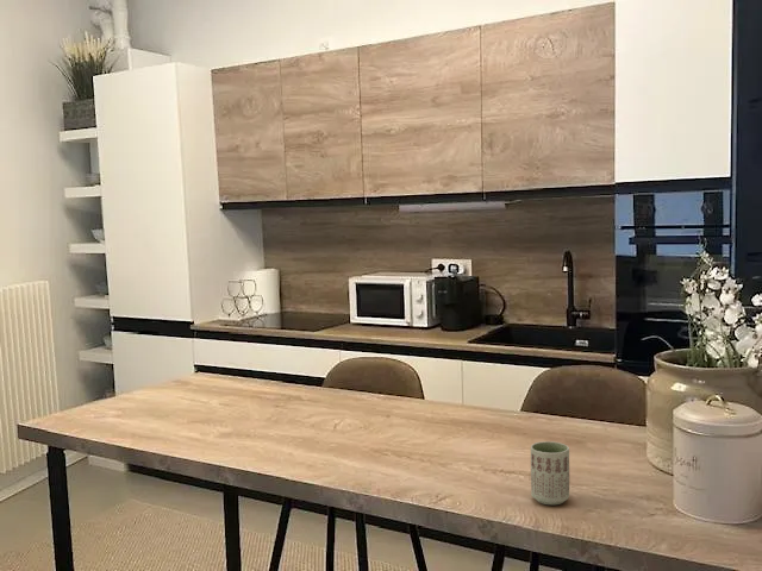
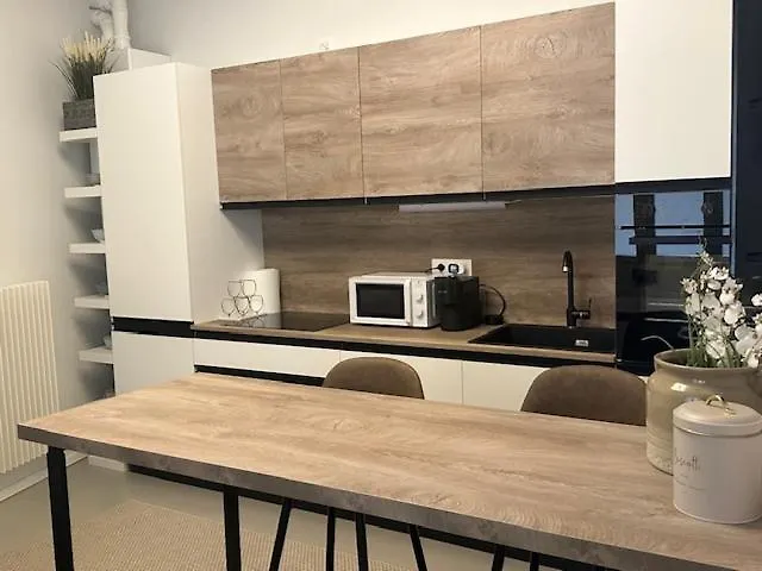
- cup [530,440,570,506]
